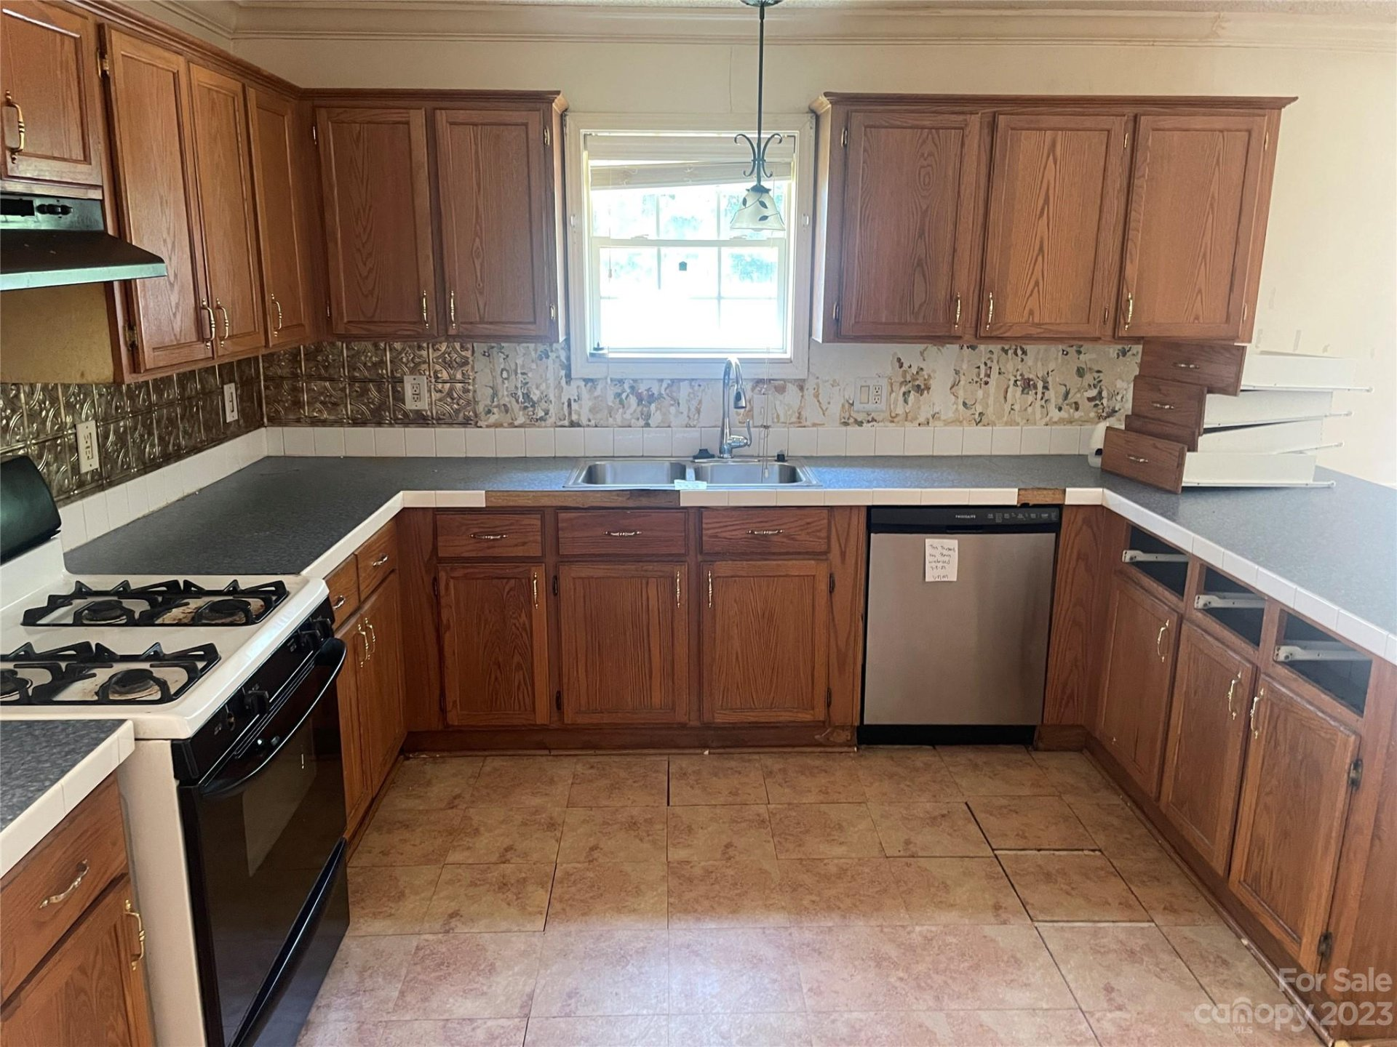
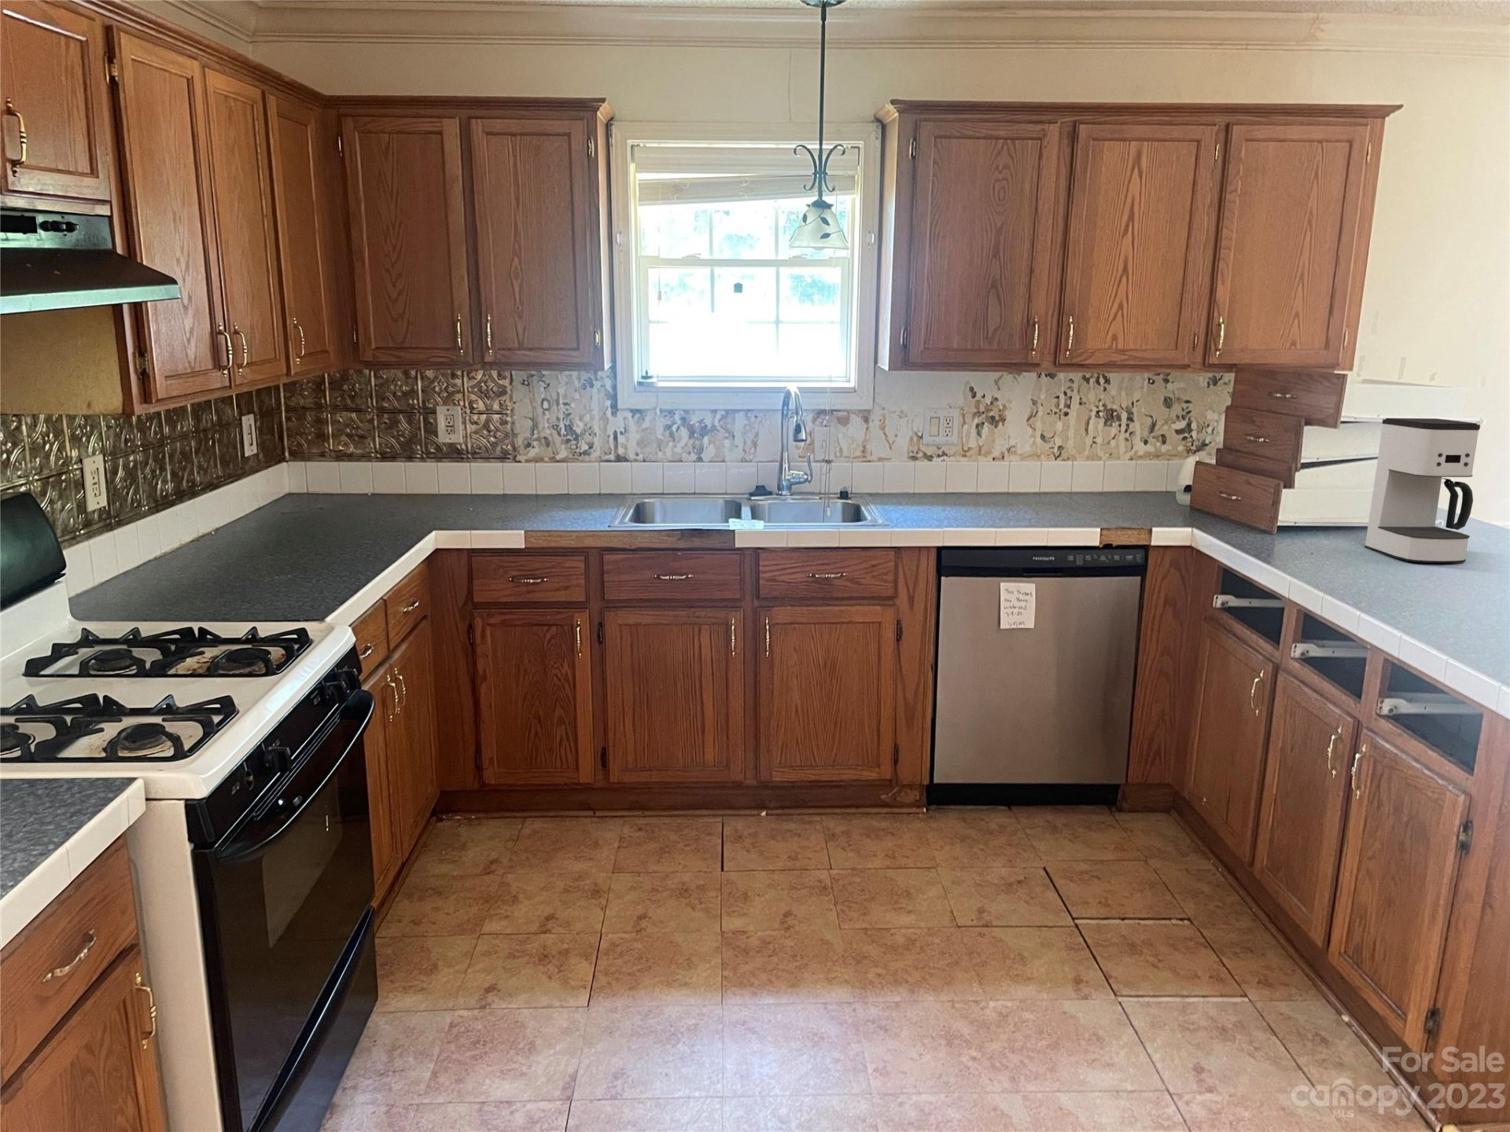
+ coffee maker [1364,417,1481,564]
